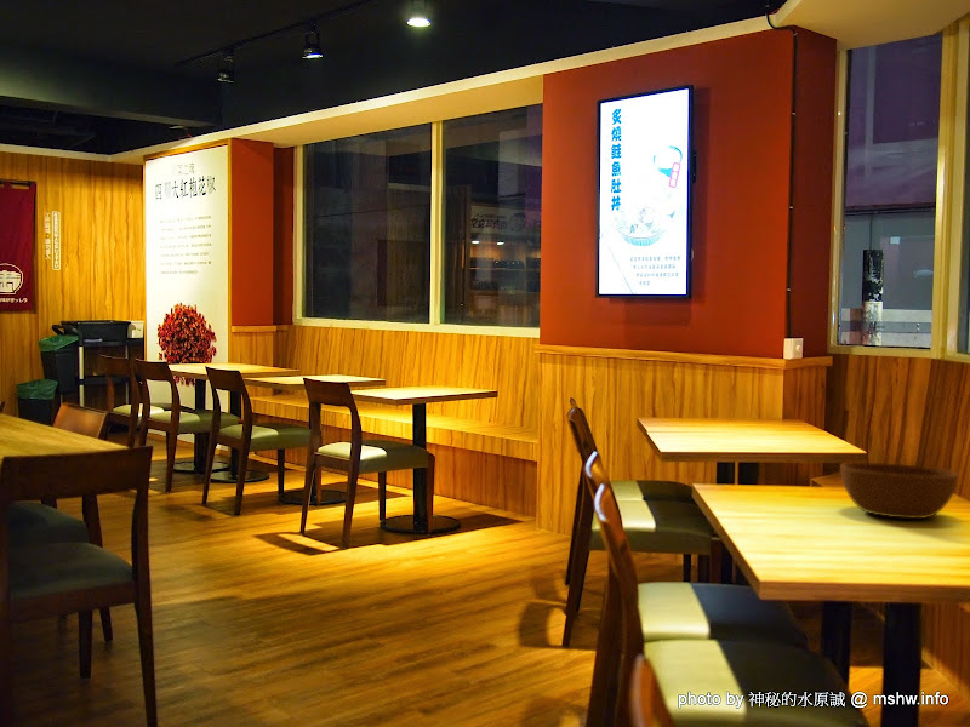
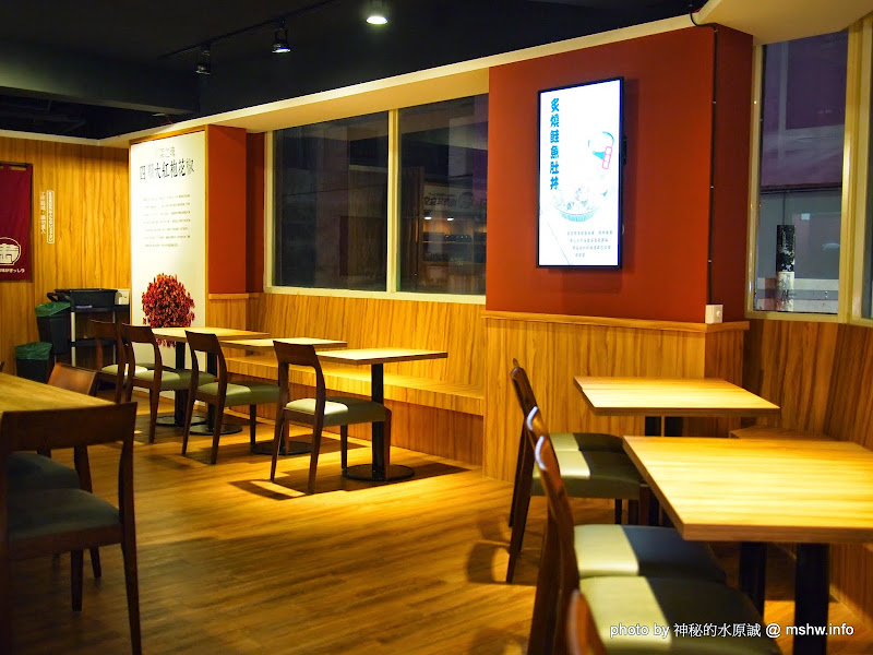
- bowl [839,462,959,520]
